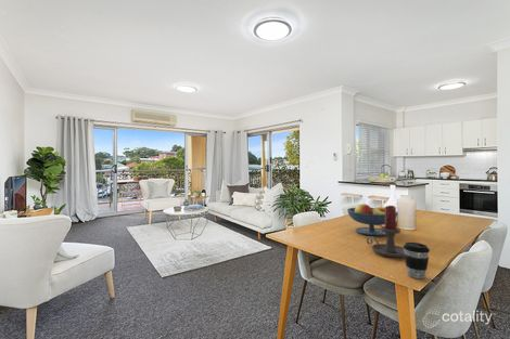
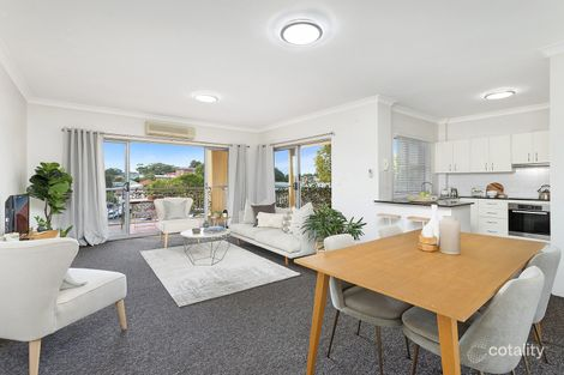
- fruit bowl [346,203,399,237]
- candle holder [366,205,405,259]
- coffee cup [403,242,431,279]
